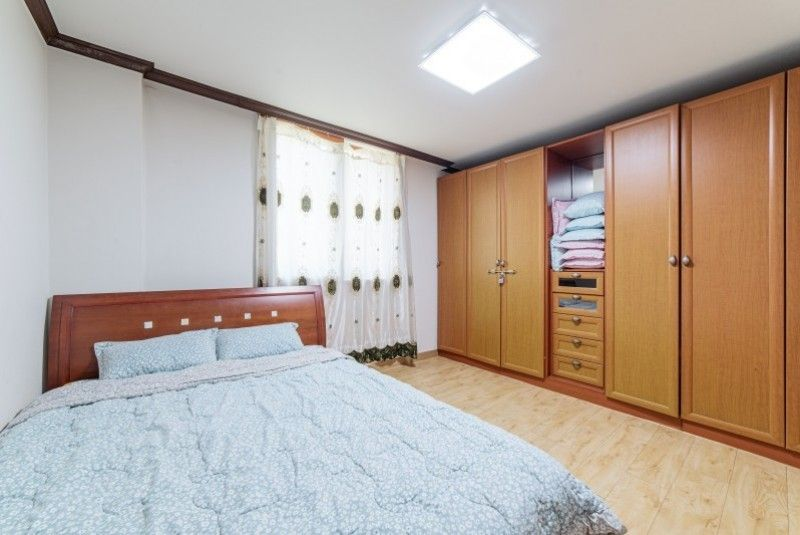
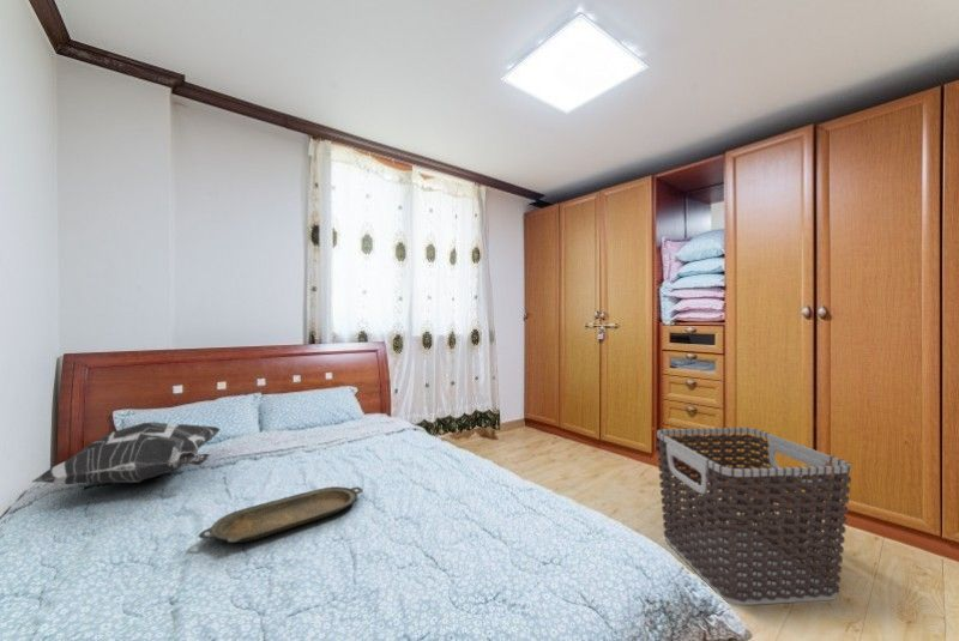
+ serving tray [198,485,364,544]
+ clothes hamper [656,427,852,606]
+ decorative pillow [31,421,222,485]
